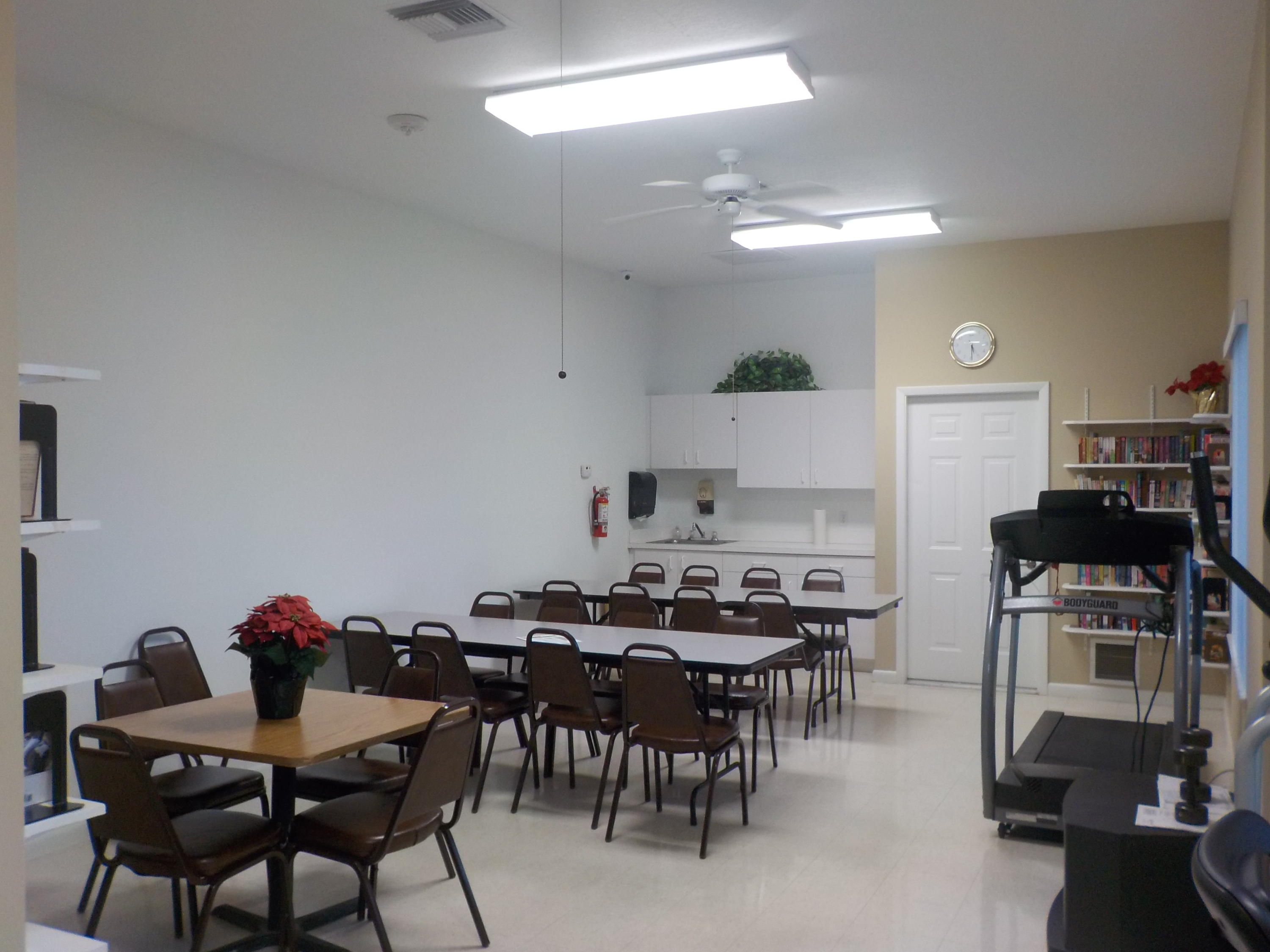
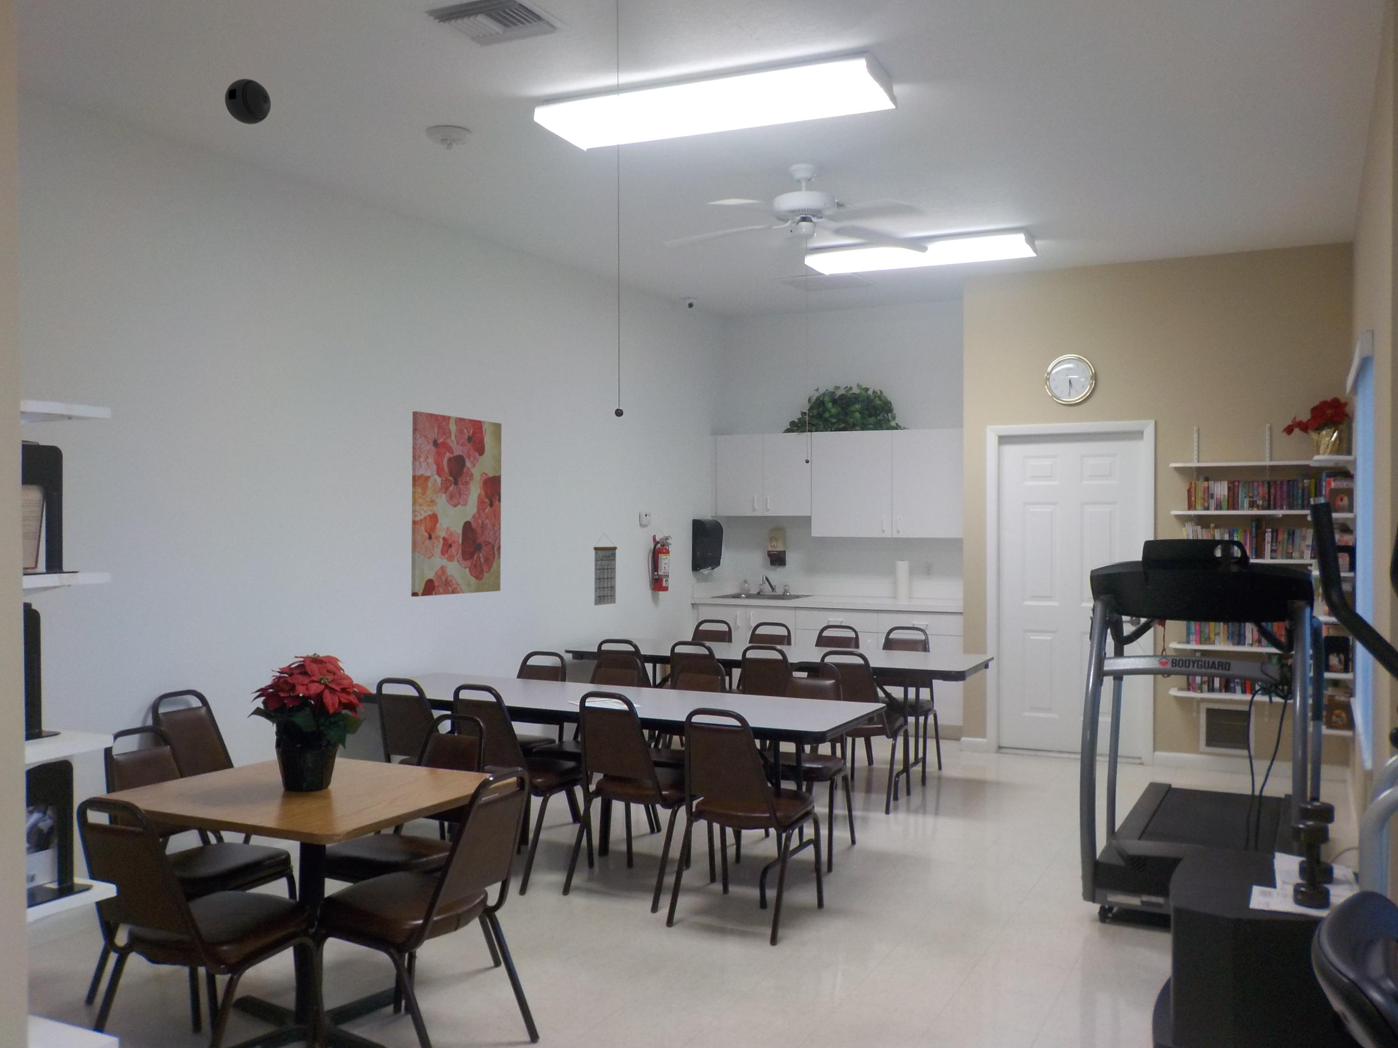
+ wall art [411,411,502,597]
+ calendar [592,533,618,605]
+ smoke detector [225,78,271,124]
